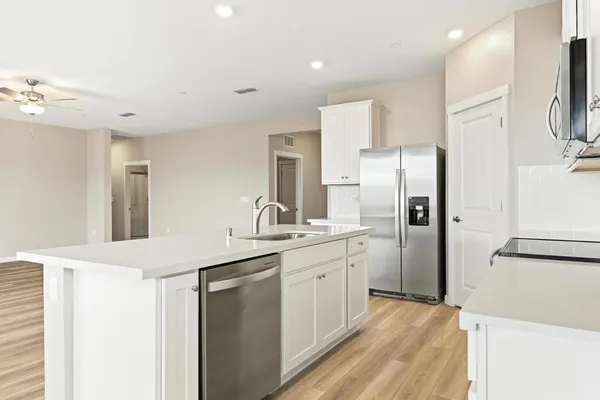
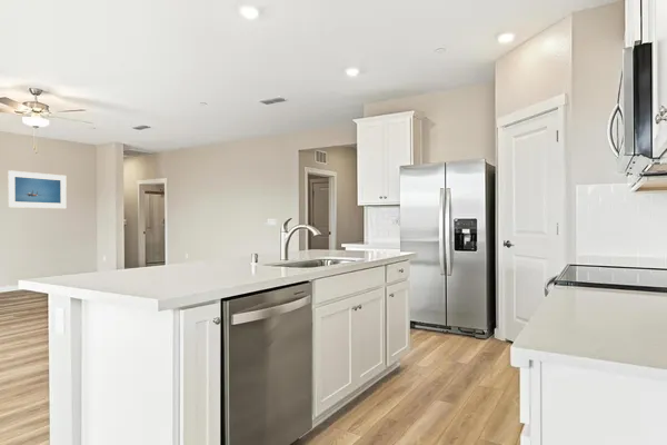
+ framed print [7,169,68,209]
